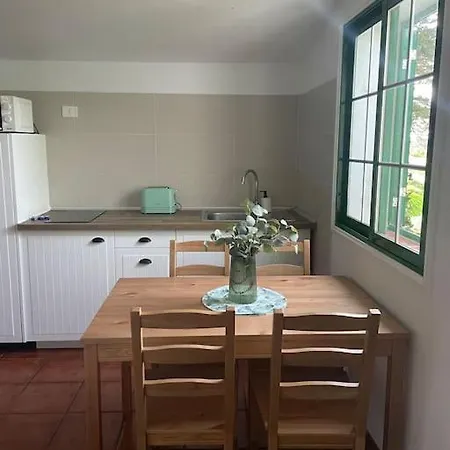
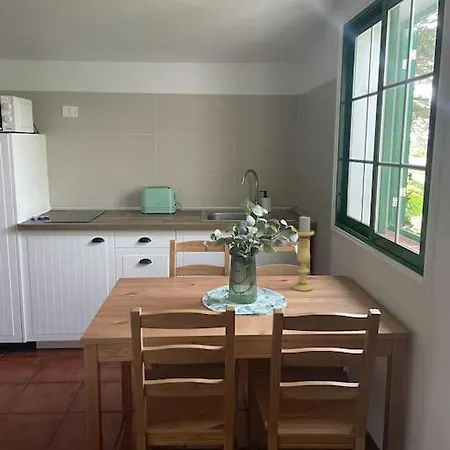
+ candle holder [291,215,315,292]
